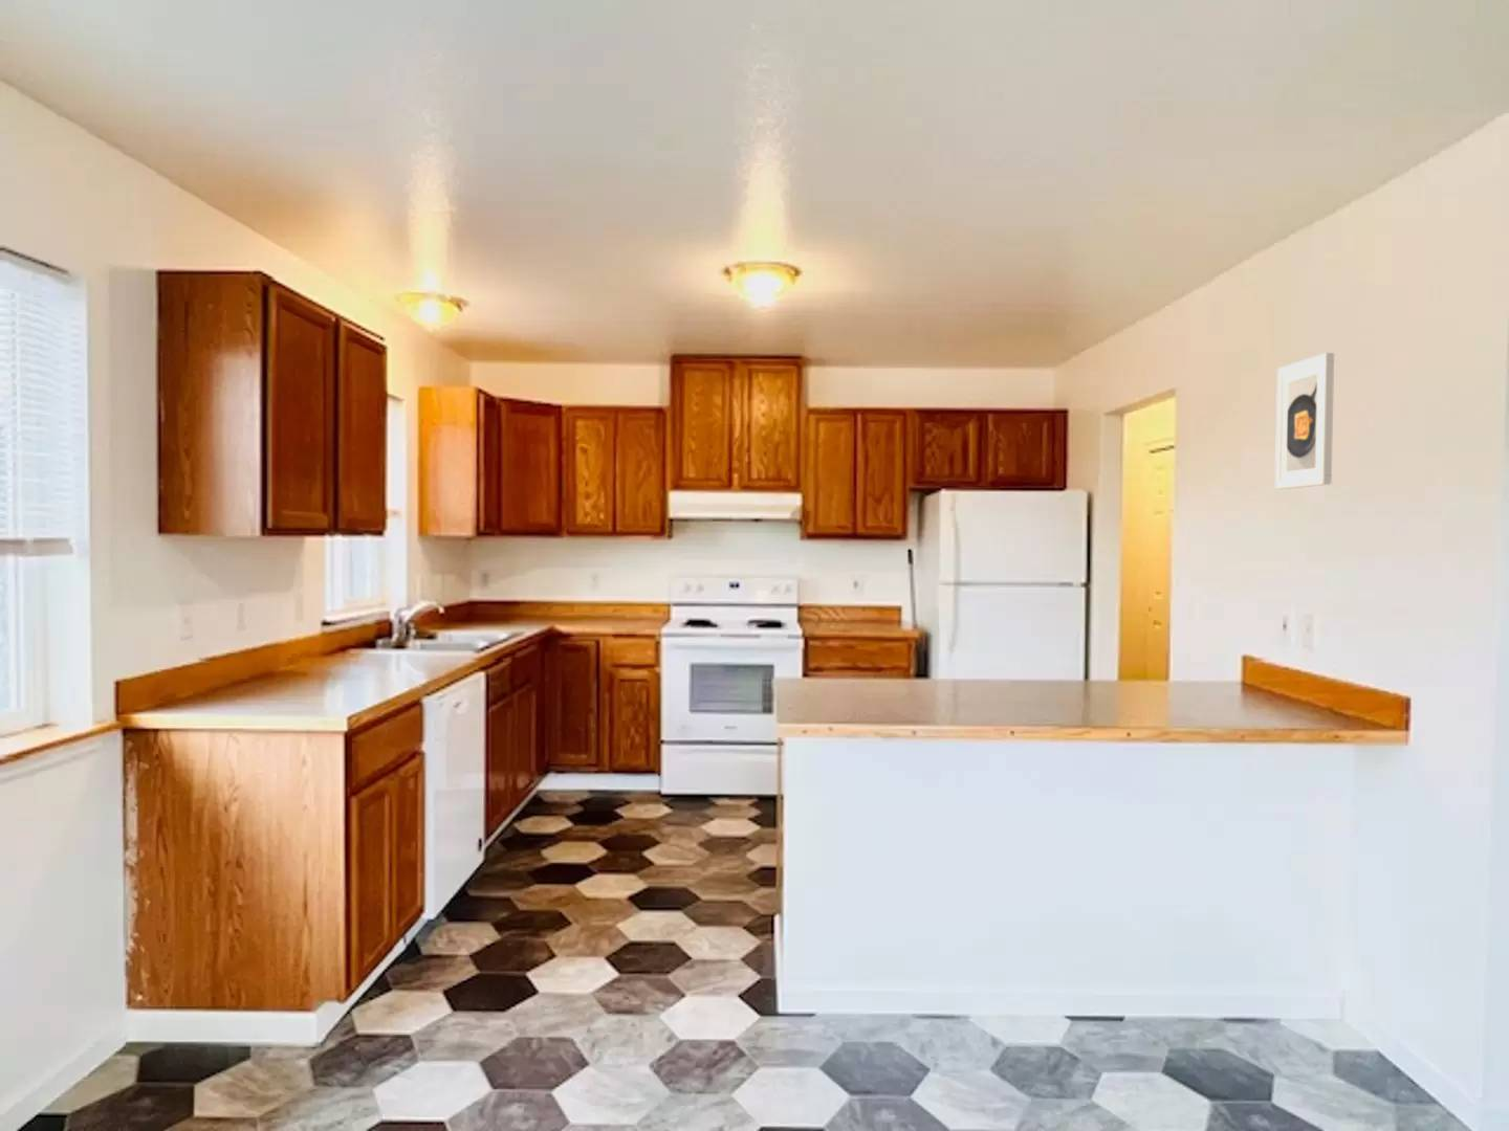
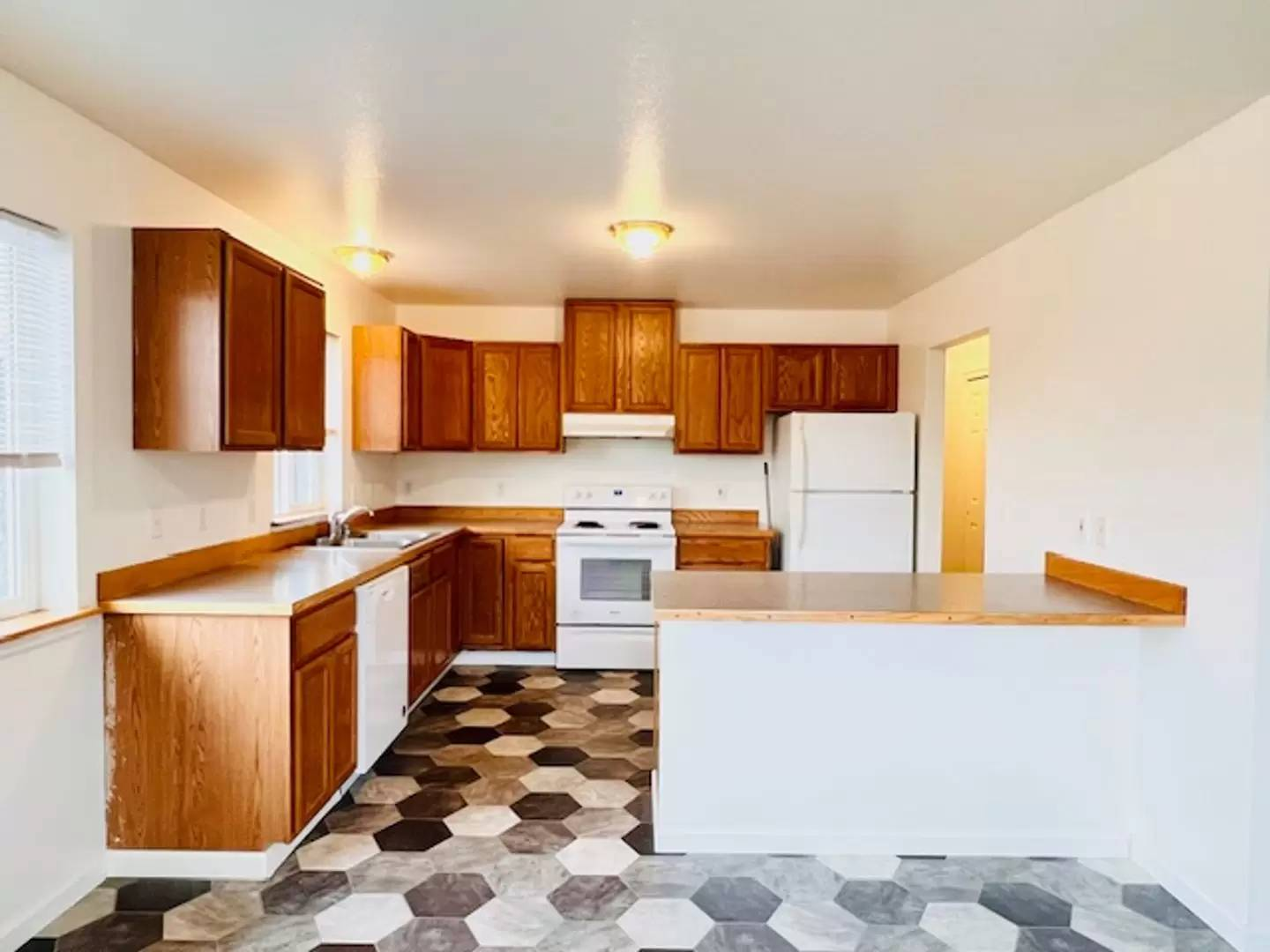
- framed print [1274,352,1336,491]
